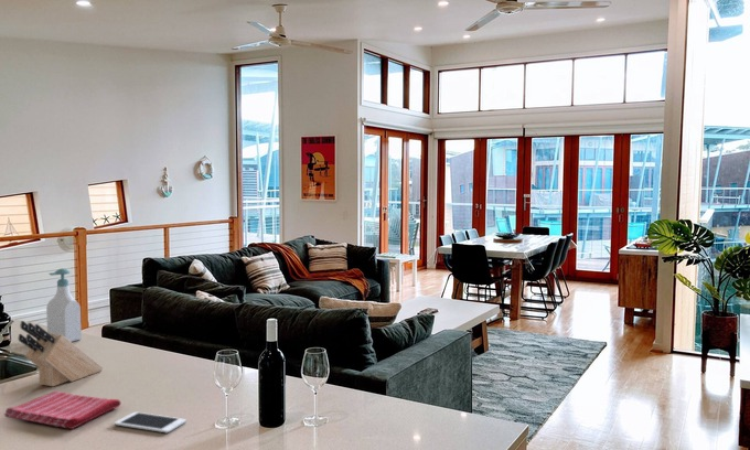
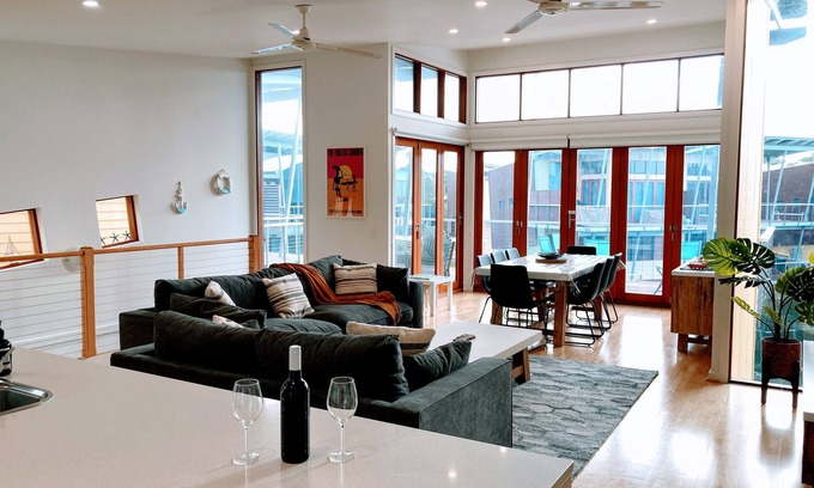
- cell phone [114,411,188,433]
- soap bottle [45,268,83,343]
- dish towel [3,390,121,430]
- knife block [18,320,104,387]
